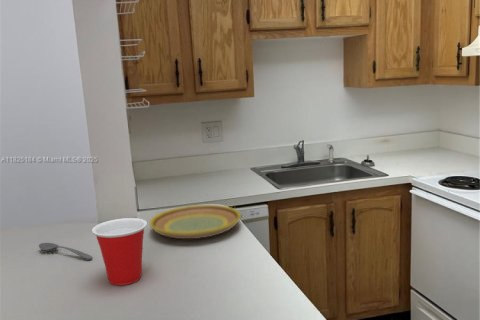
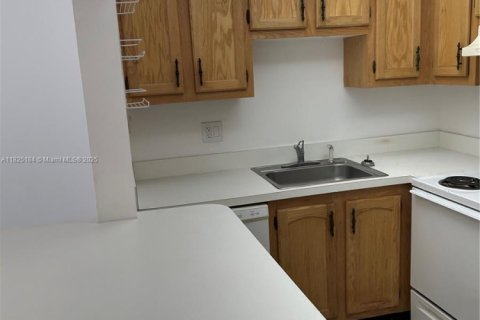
- soupspoon [38,242,93,261]
- plate [149,204,242,240]
- cup [91,217,148,286]
